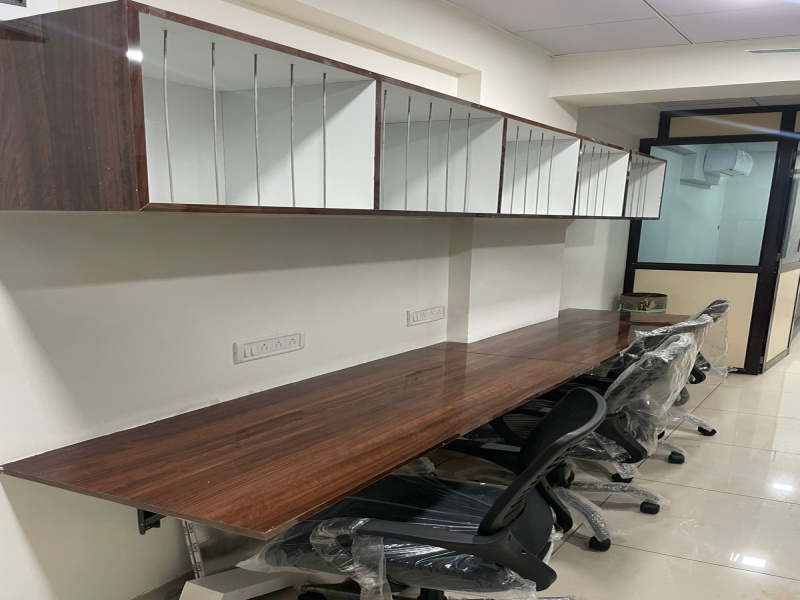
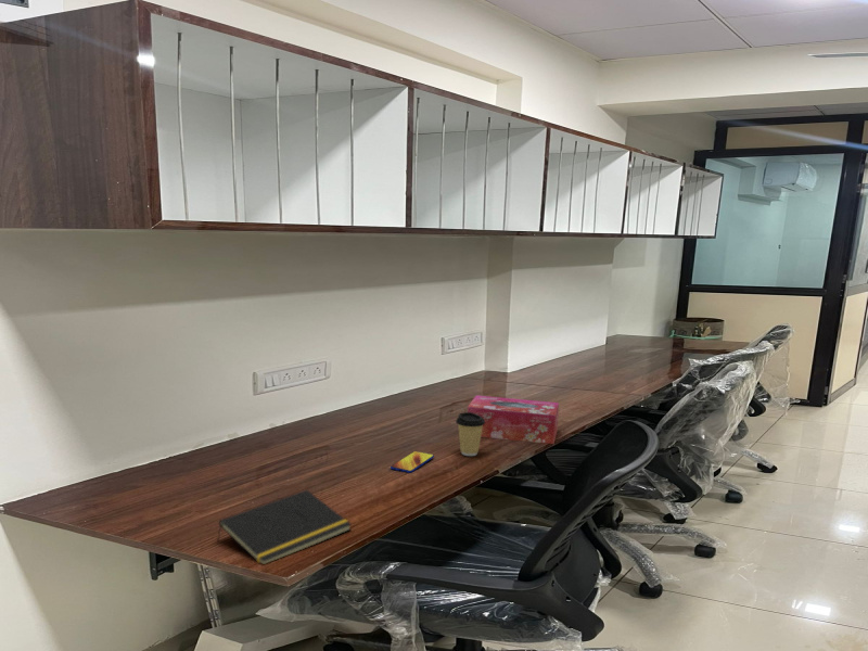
+ tissue box [467,395,560,445]
+ coffee cup [455,411,485,457]
+ notepad [216,489,353,565]
+ smartphone [390,450,435,474]
